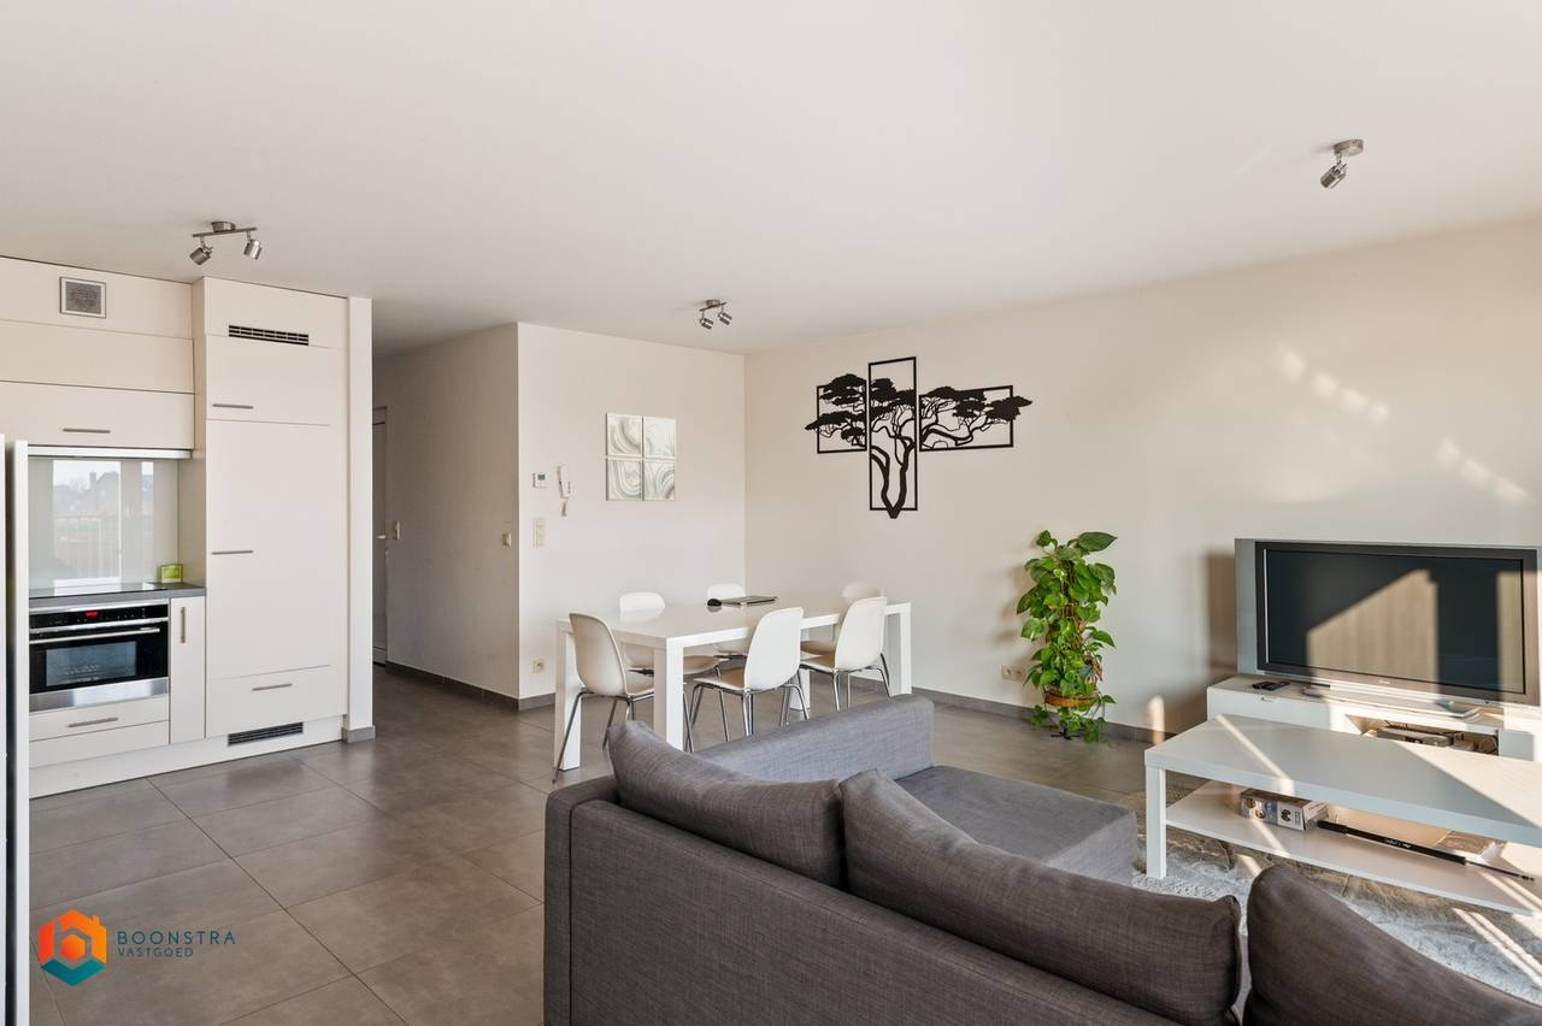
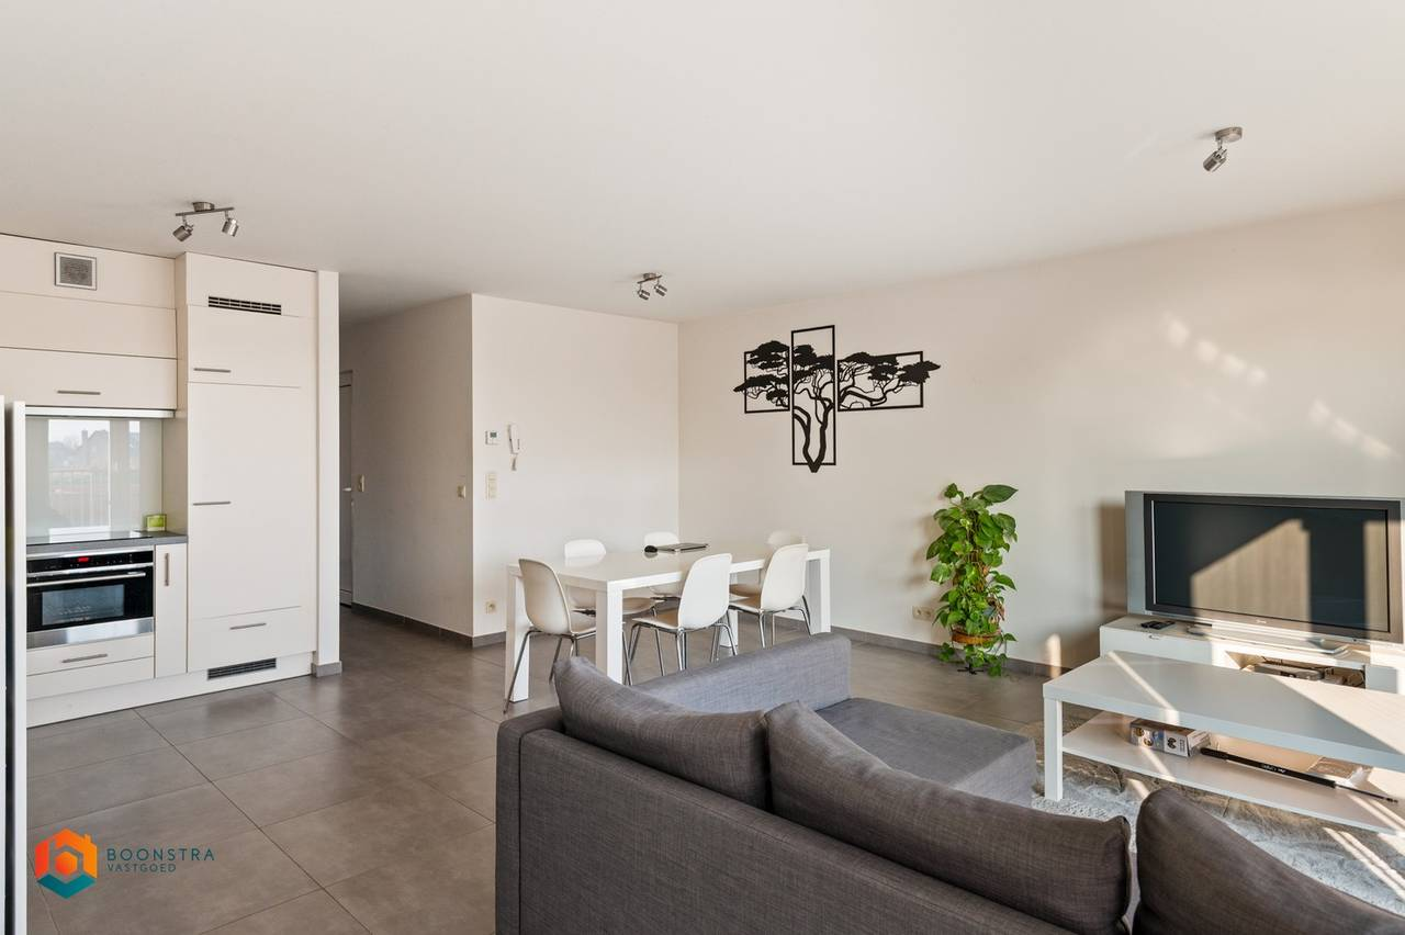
- wall art [604,412,677,502]
